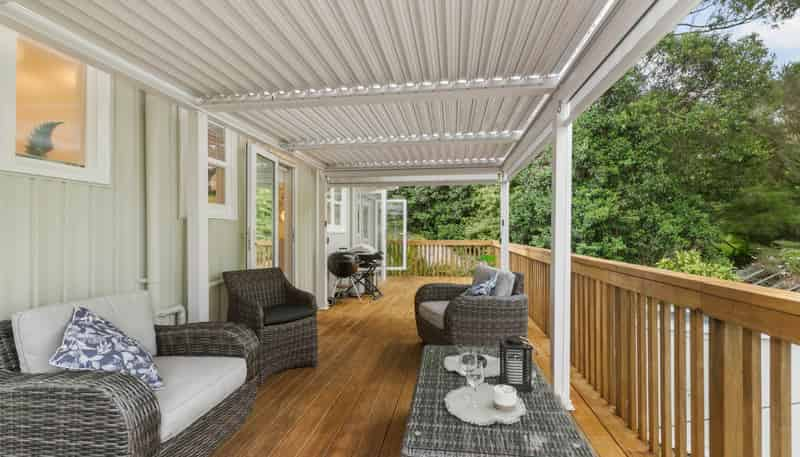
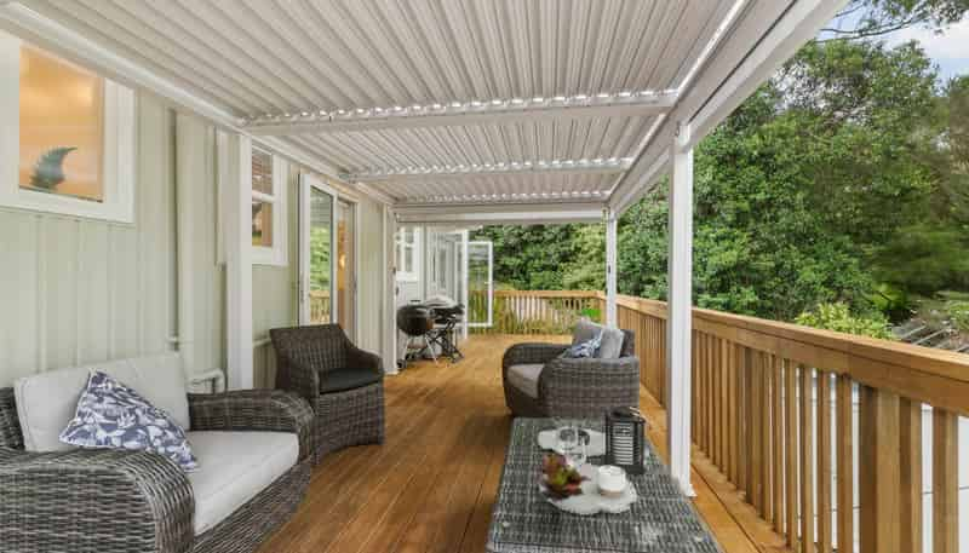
+ plant [532,451,594,514]
